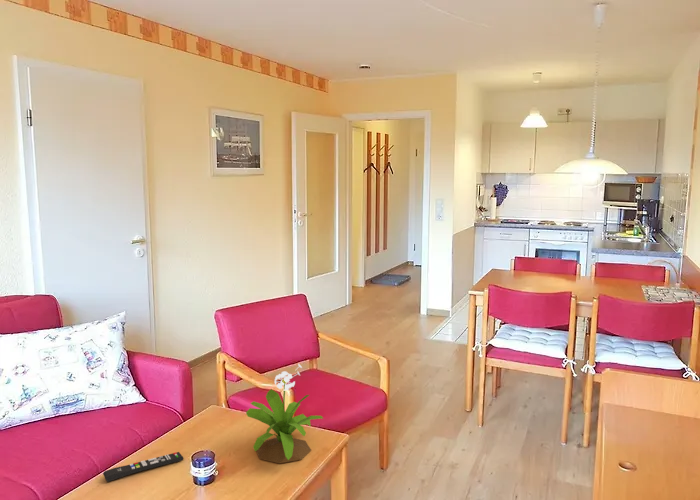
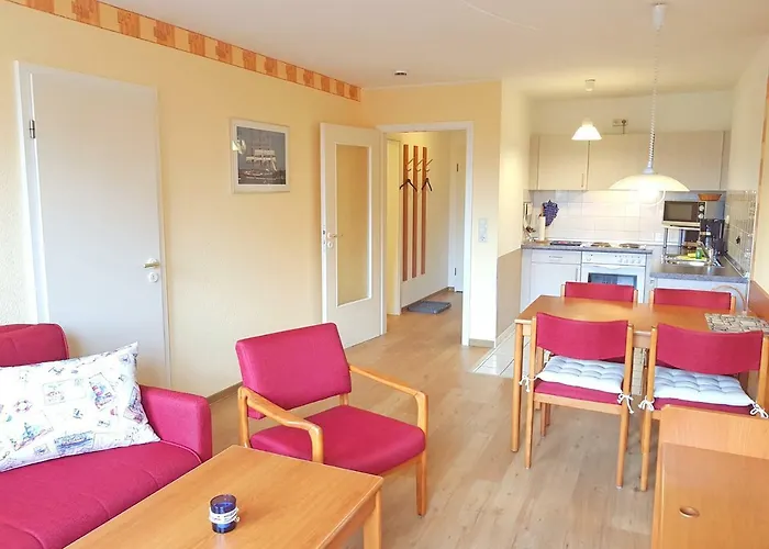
- remote control [102,451,184,483]
- potted flower [245,363,324,464]
